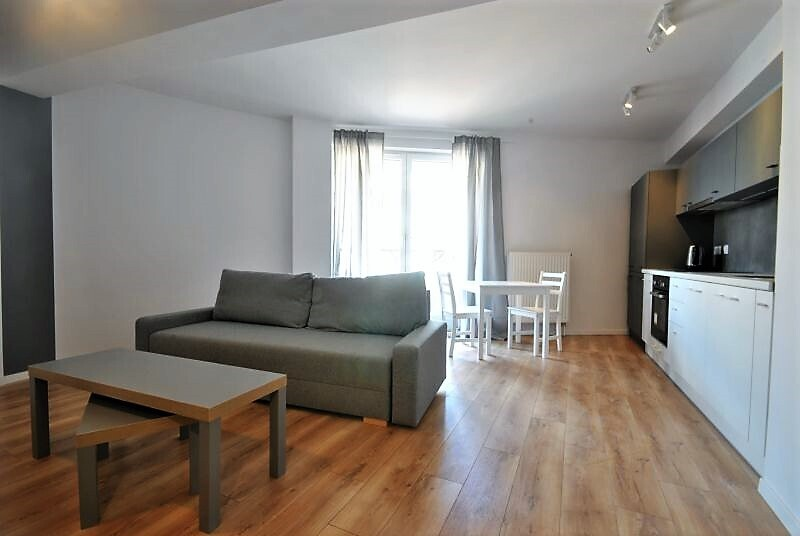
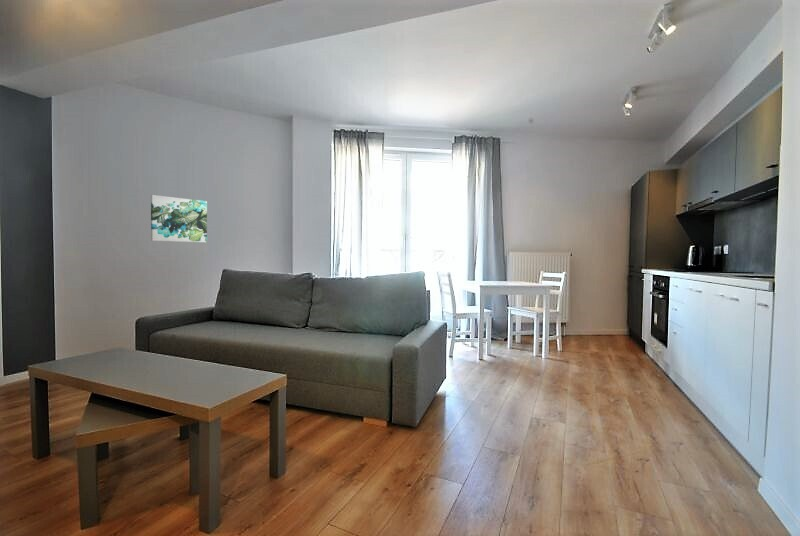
+ wall art [150,194,208,243]
